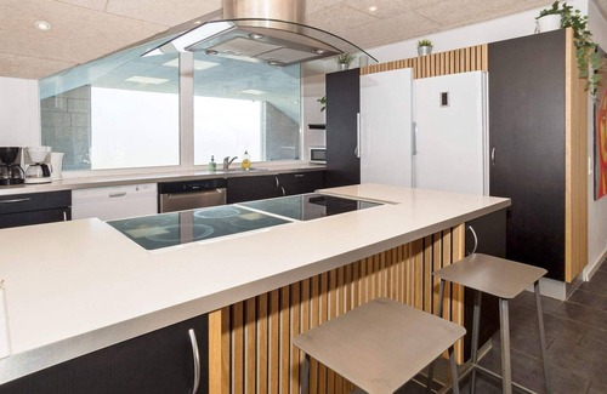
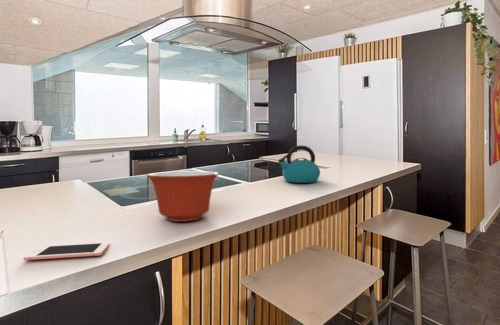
+ mixing bowl [146,170,220,222]
+ kettle [277,145,321,184]
+ cell phone [23,242,110,261]
